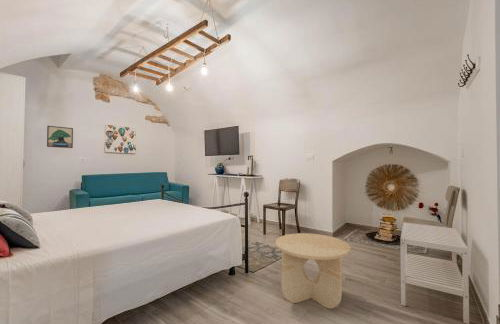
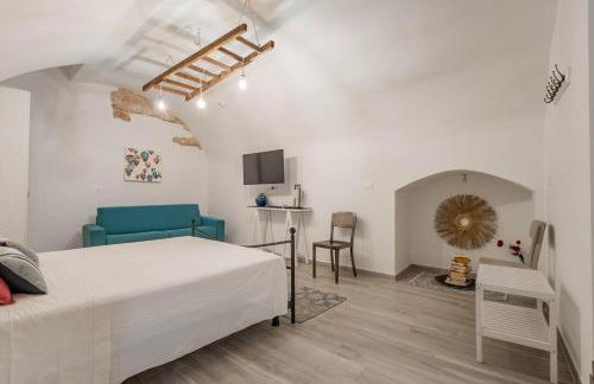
- side table [275,232,352,310]
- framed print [46,125,74,149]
